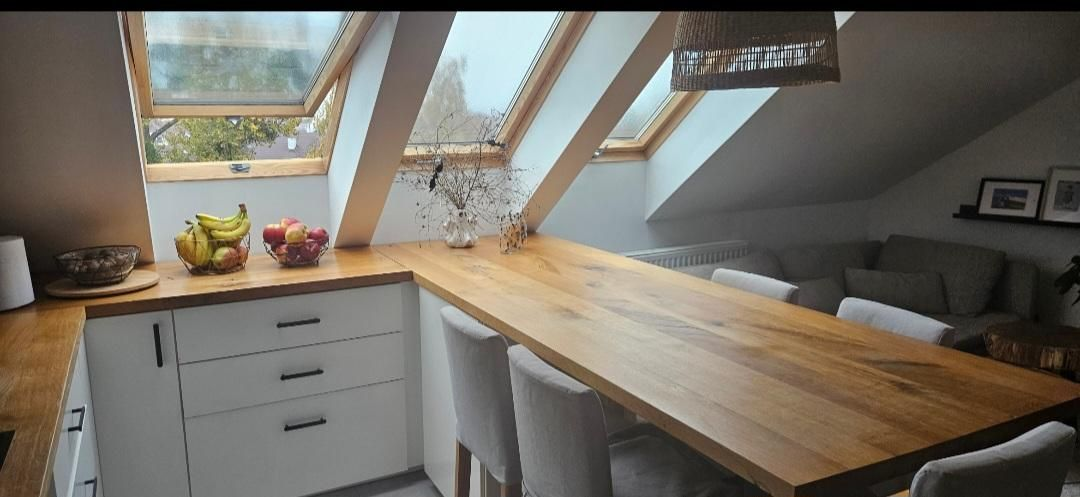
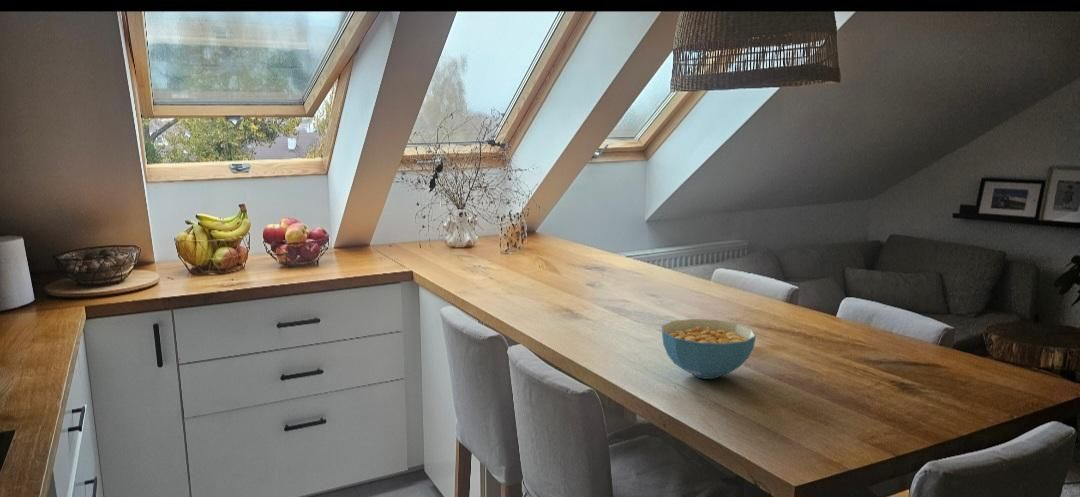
+ cereal bowl [660,318,757,380]
